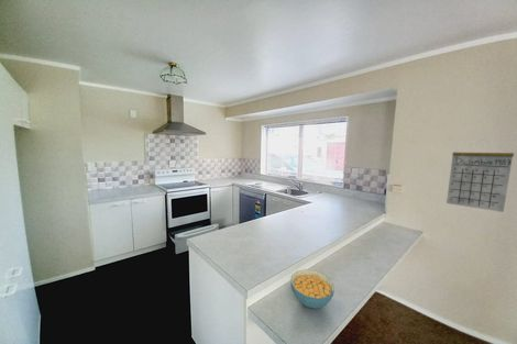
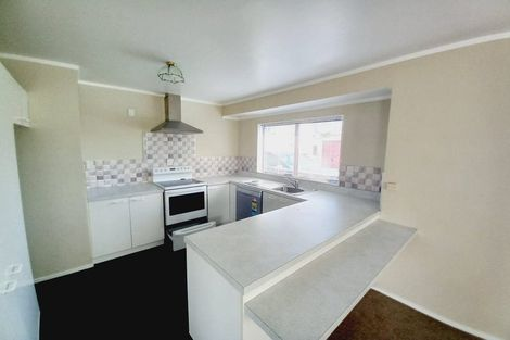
- cereal bowl [289,268,336,310]
- calendar [446,138,515,213]
